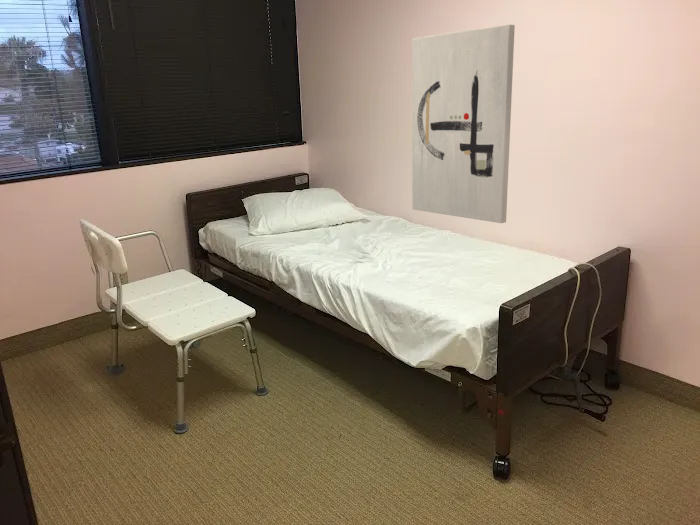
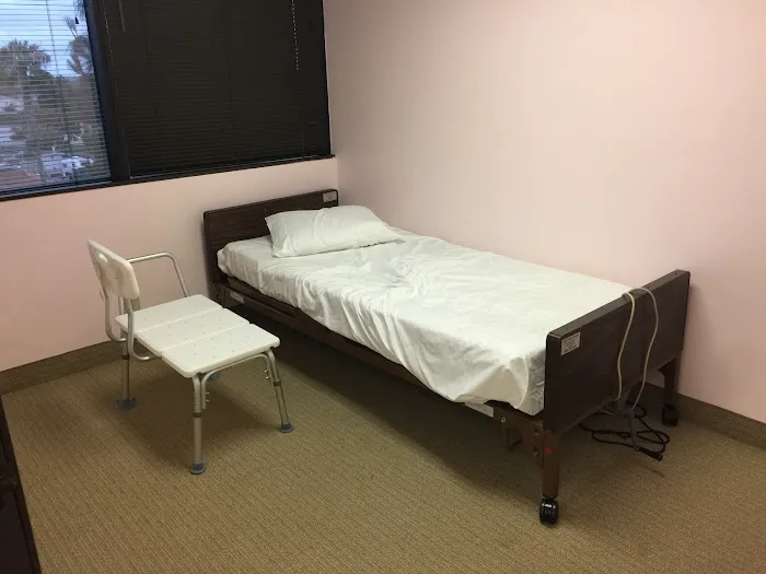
- wall art [411,23,516,224]
